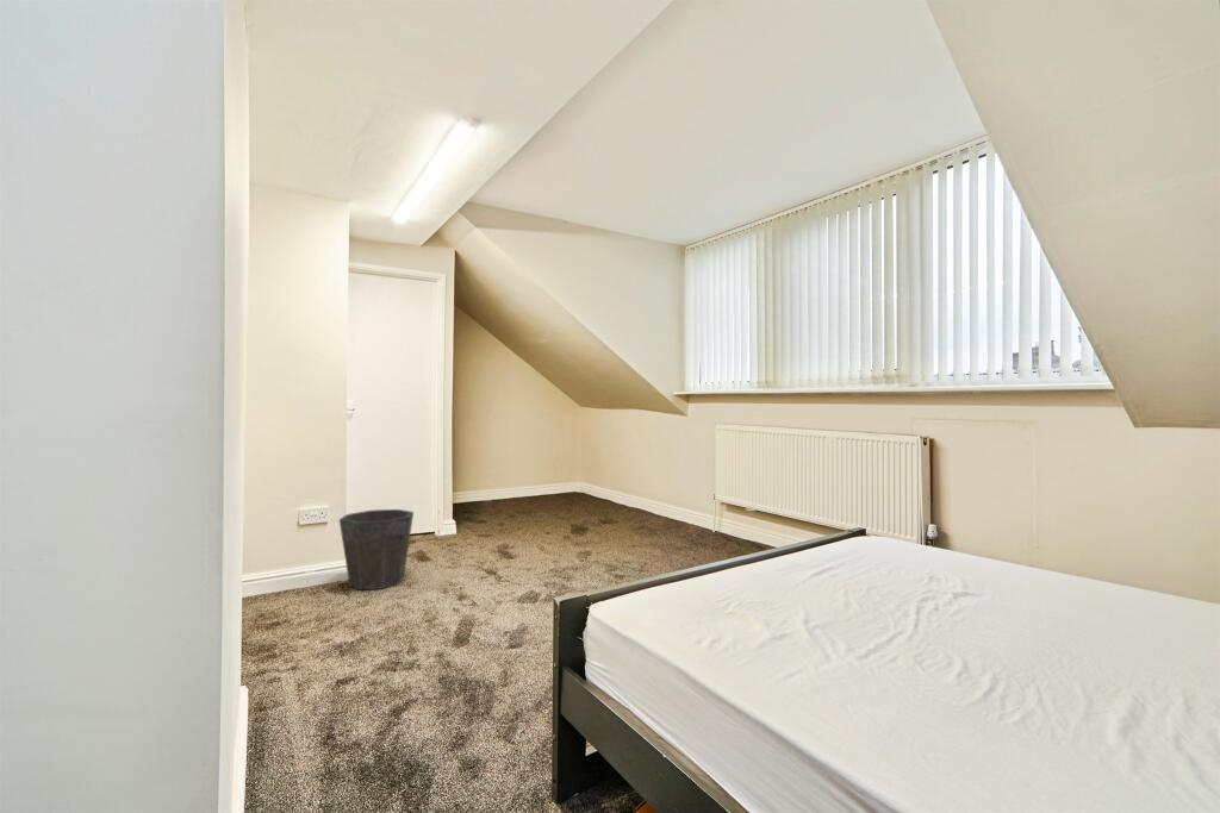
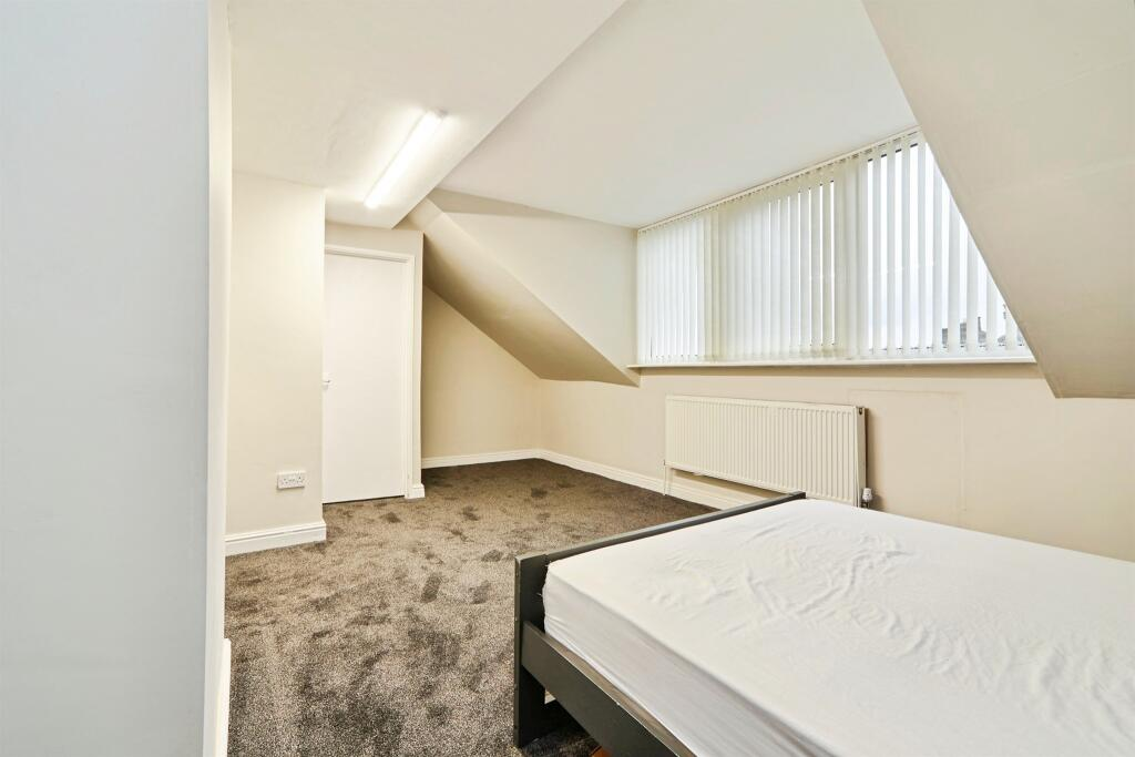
- waste bin [338,508,415,592]
